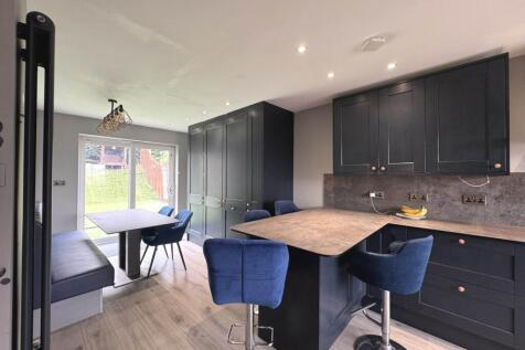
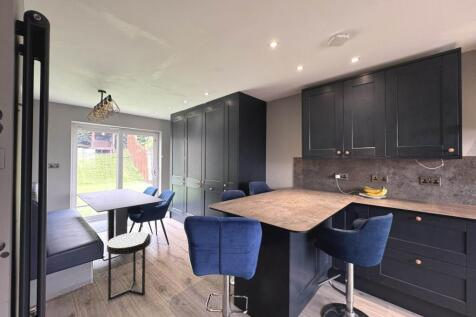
+ side table [106,231,152,302]
